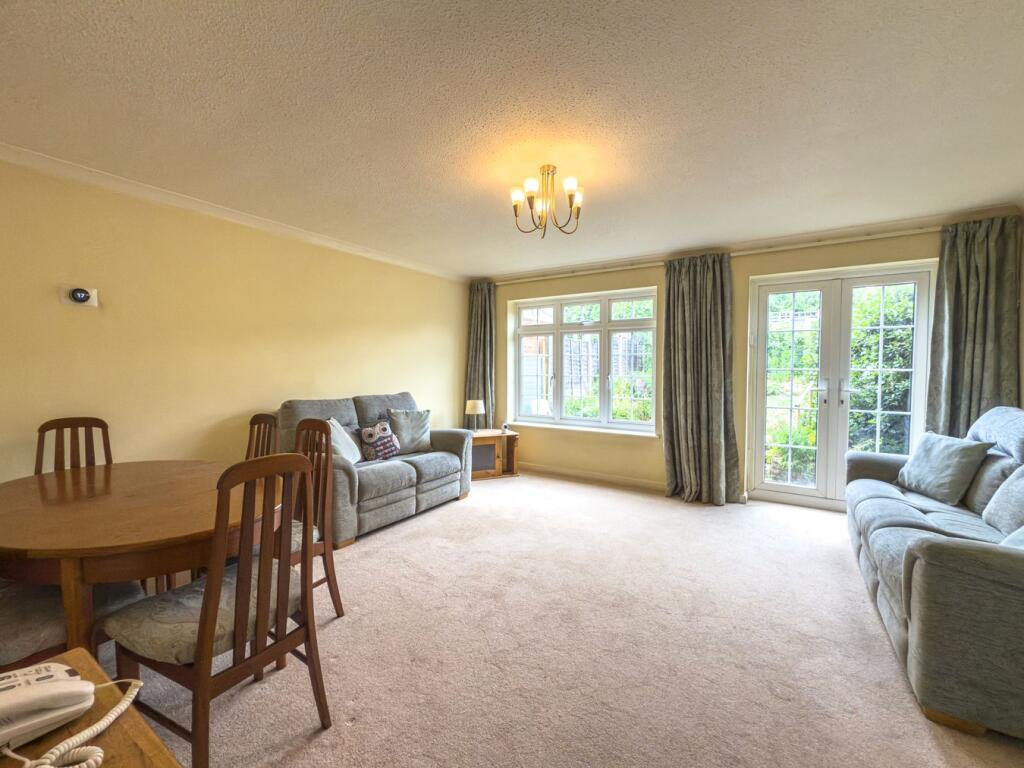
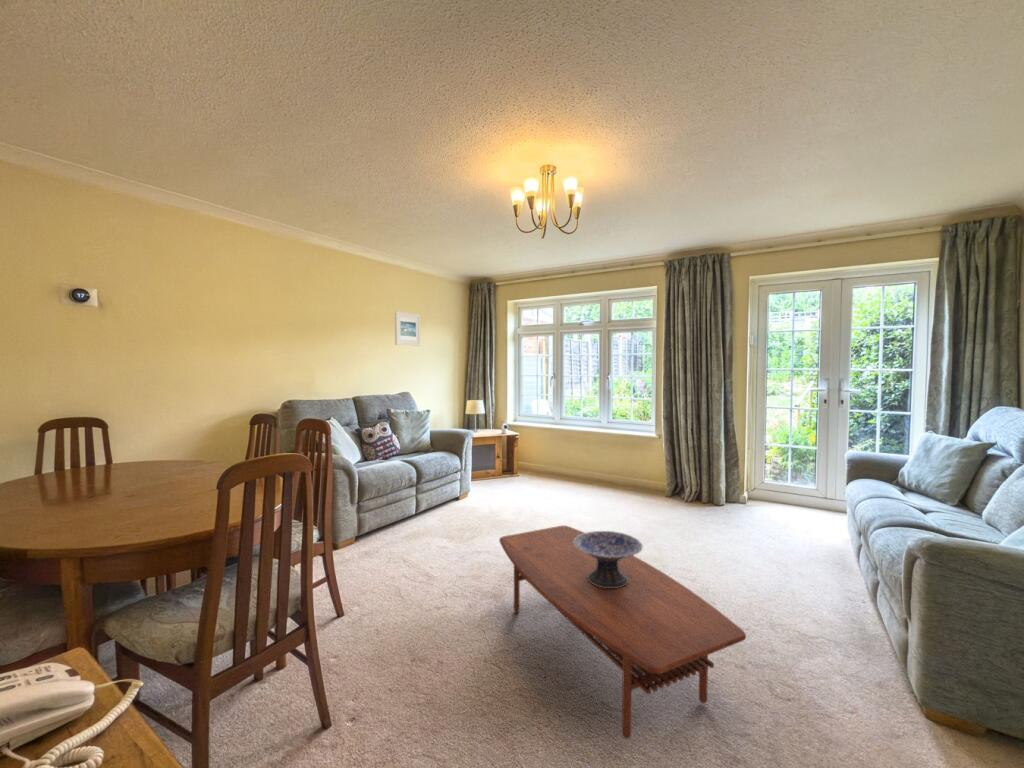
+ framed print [394,310,421,347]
+ decorative bowl [573,530,644,588]
+ coffee table [498,525,747,740]
